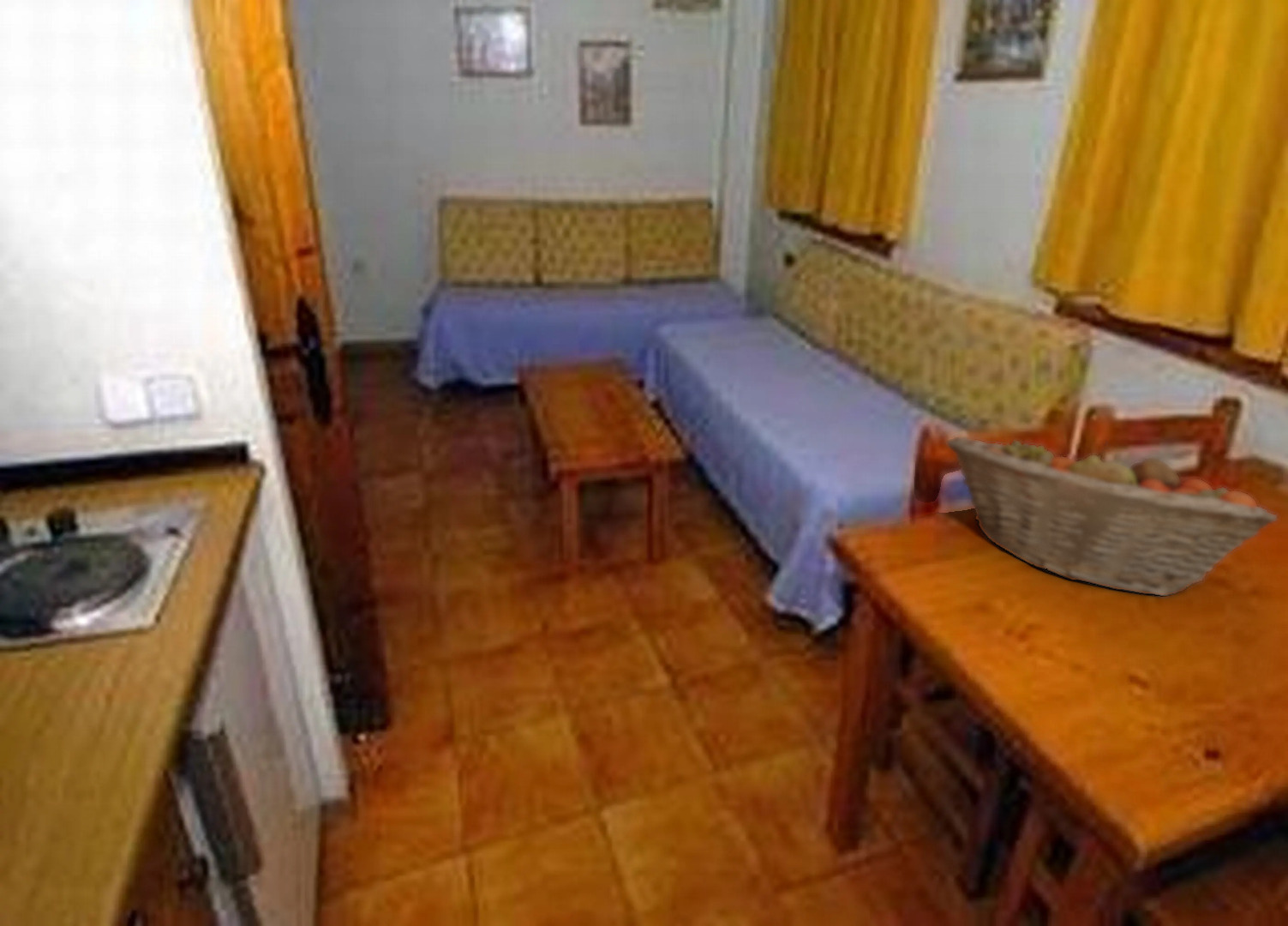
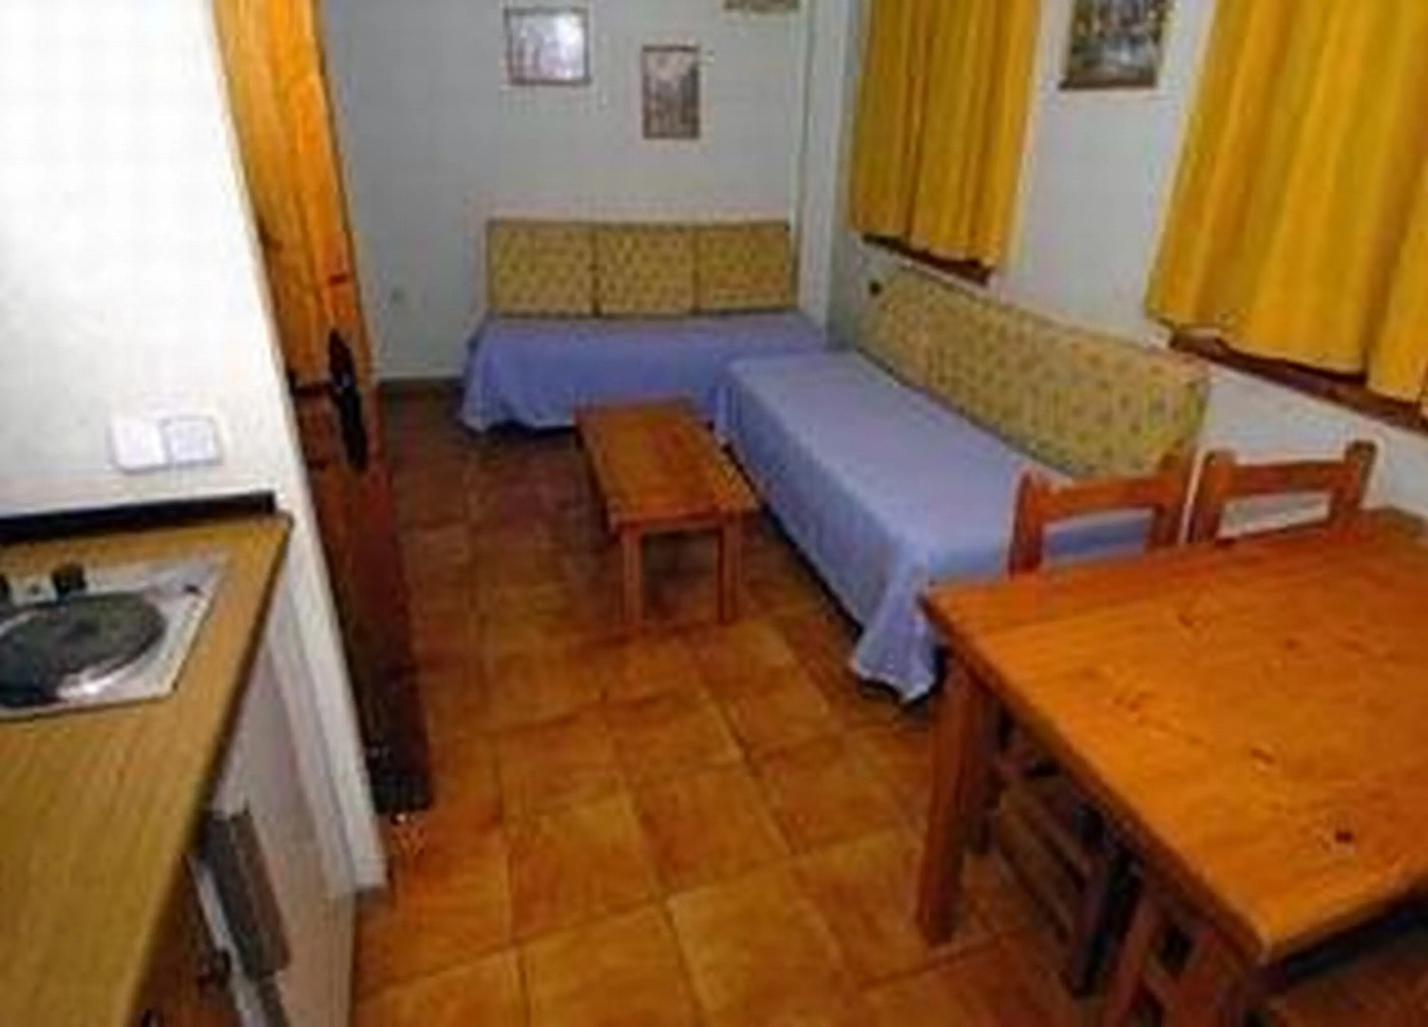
- fruit basket [945,436,1279,597]
